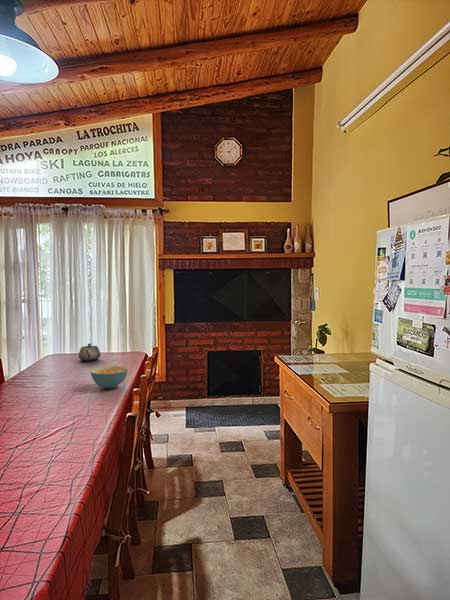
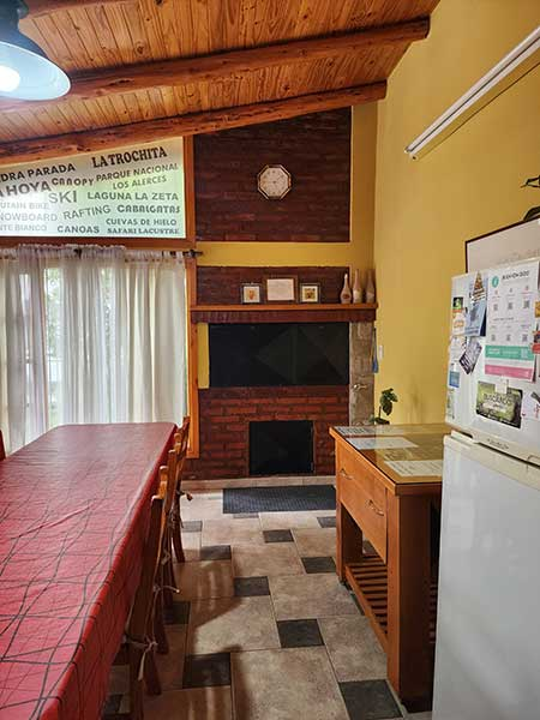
- cereal bowl [90,365,128,390]
- teapot [78,342,101,362]
